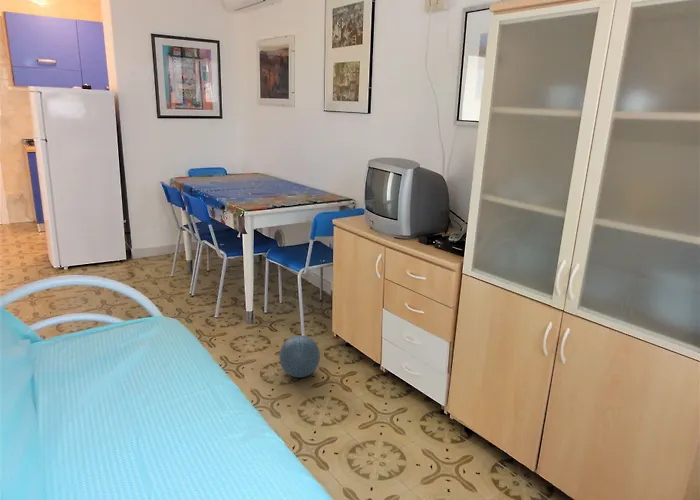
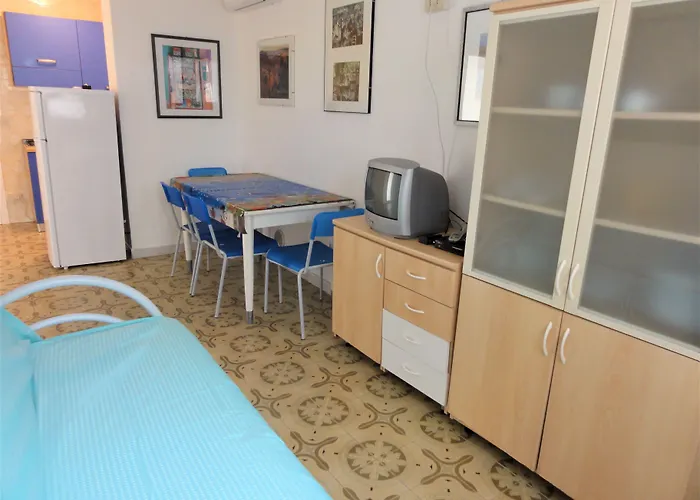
- ball [279,335,321,378]
